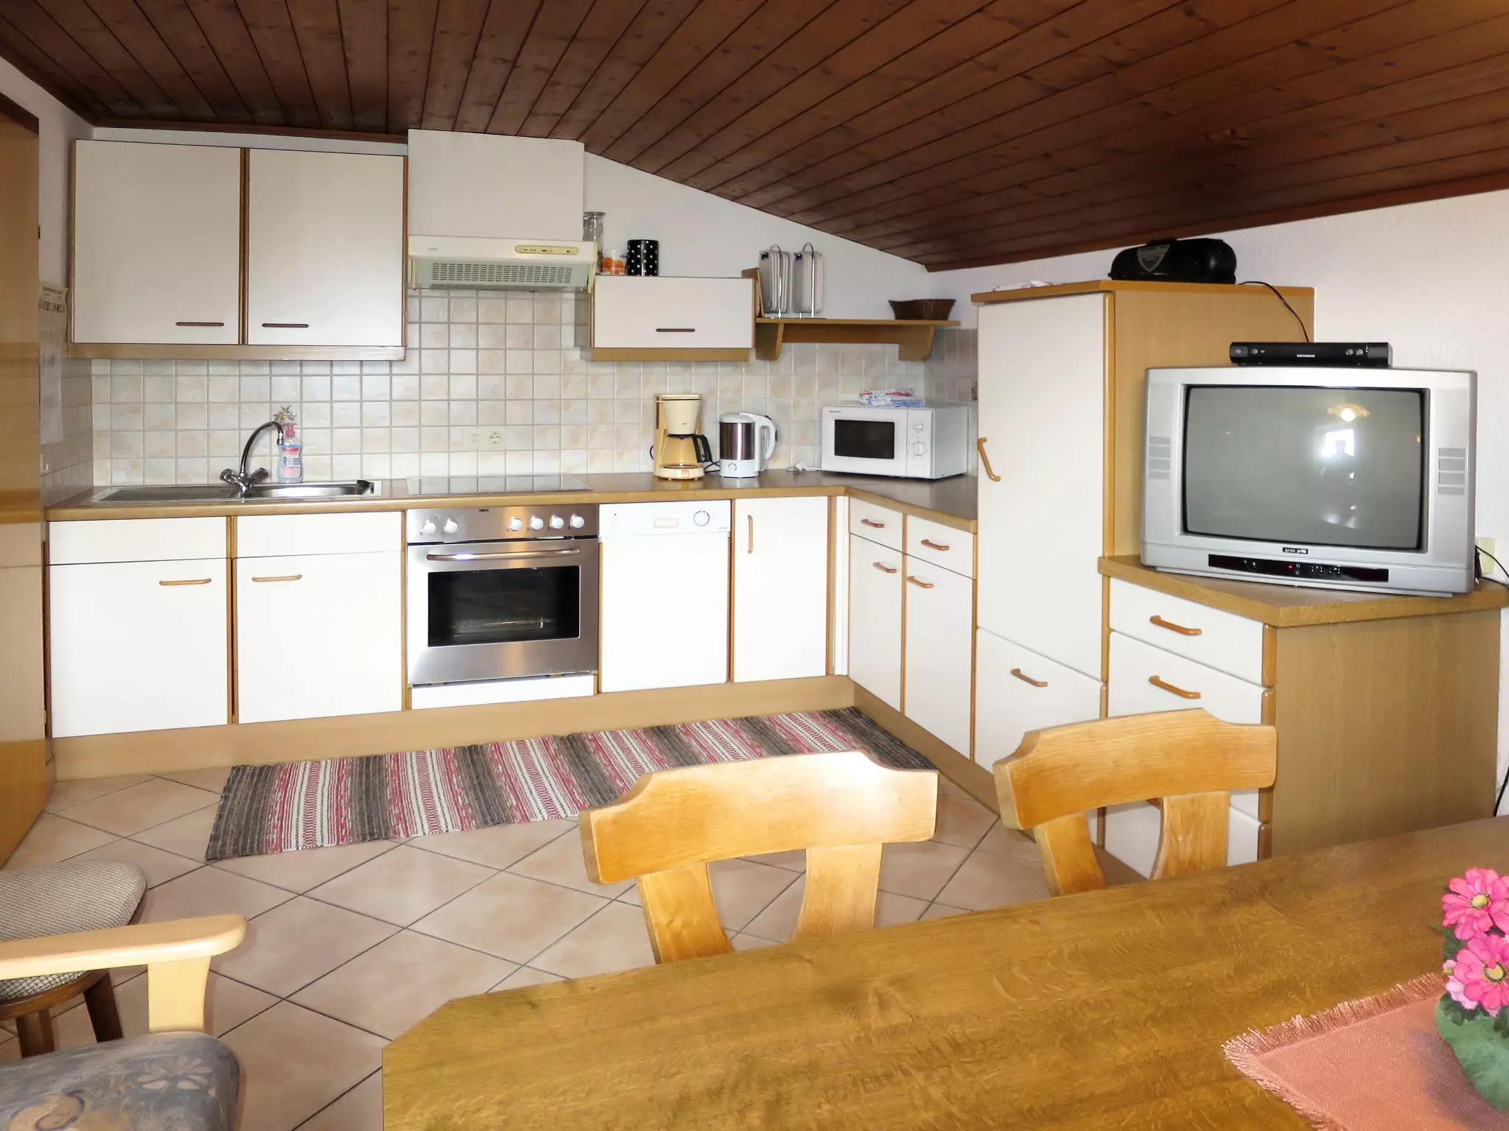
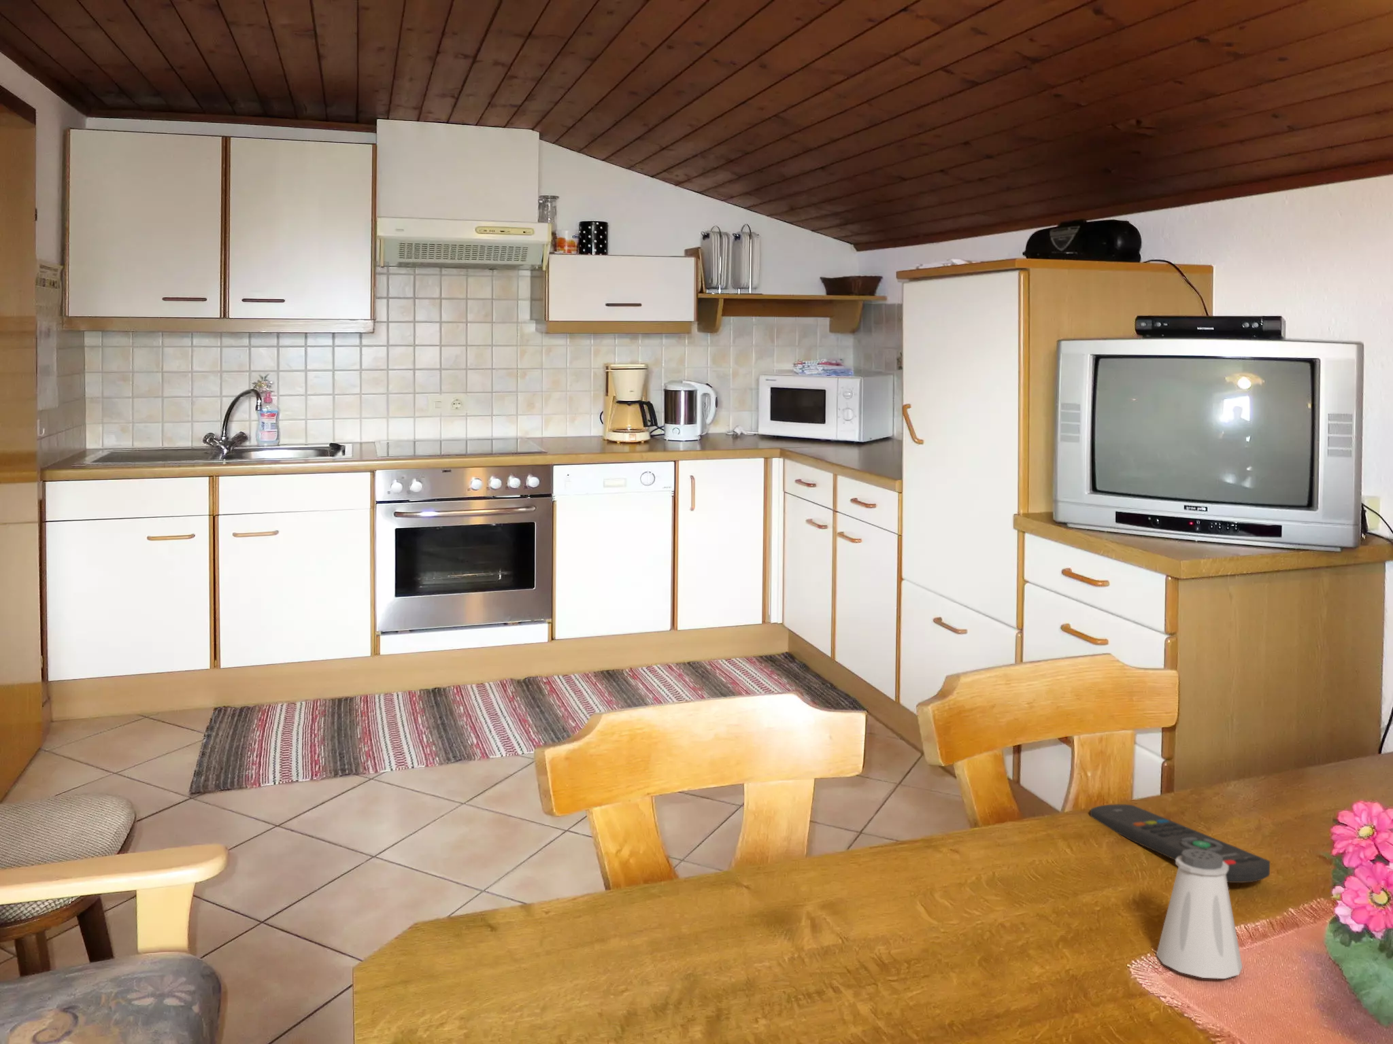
+ saltshaker [1156,849,1244,979]
+ remote control [1089,804,1270,884]
